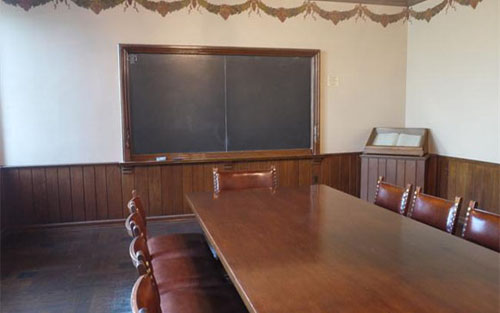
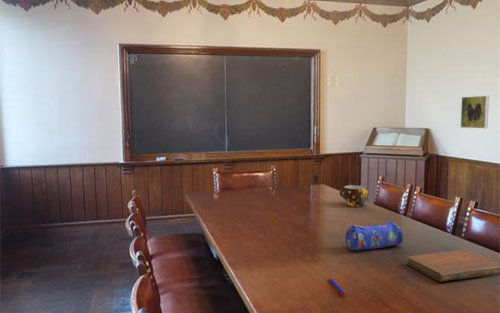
+ cup [339,184,368,208]
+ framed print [460,95,490,129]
+ pen [328,277,347,297]
+ notebook [406,249,500,283]
+ pencil case [344,221,404,251]
